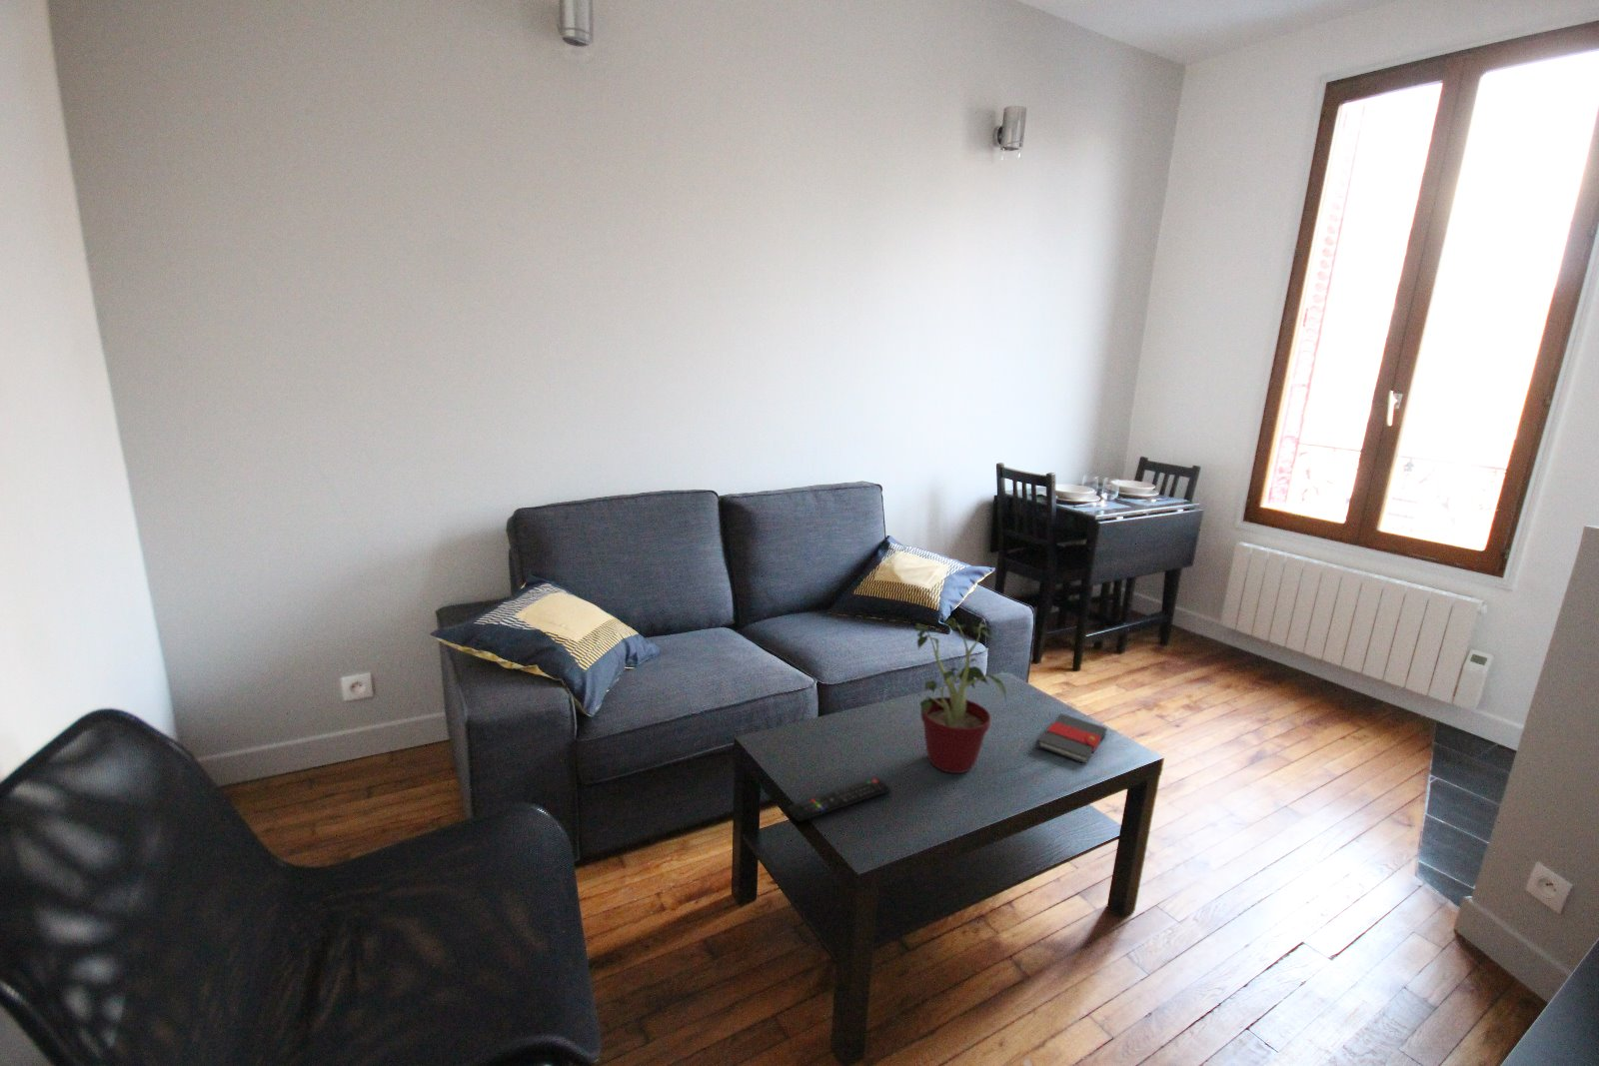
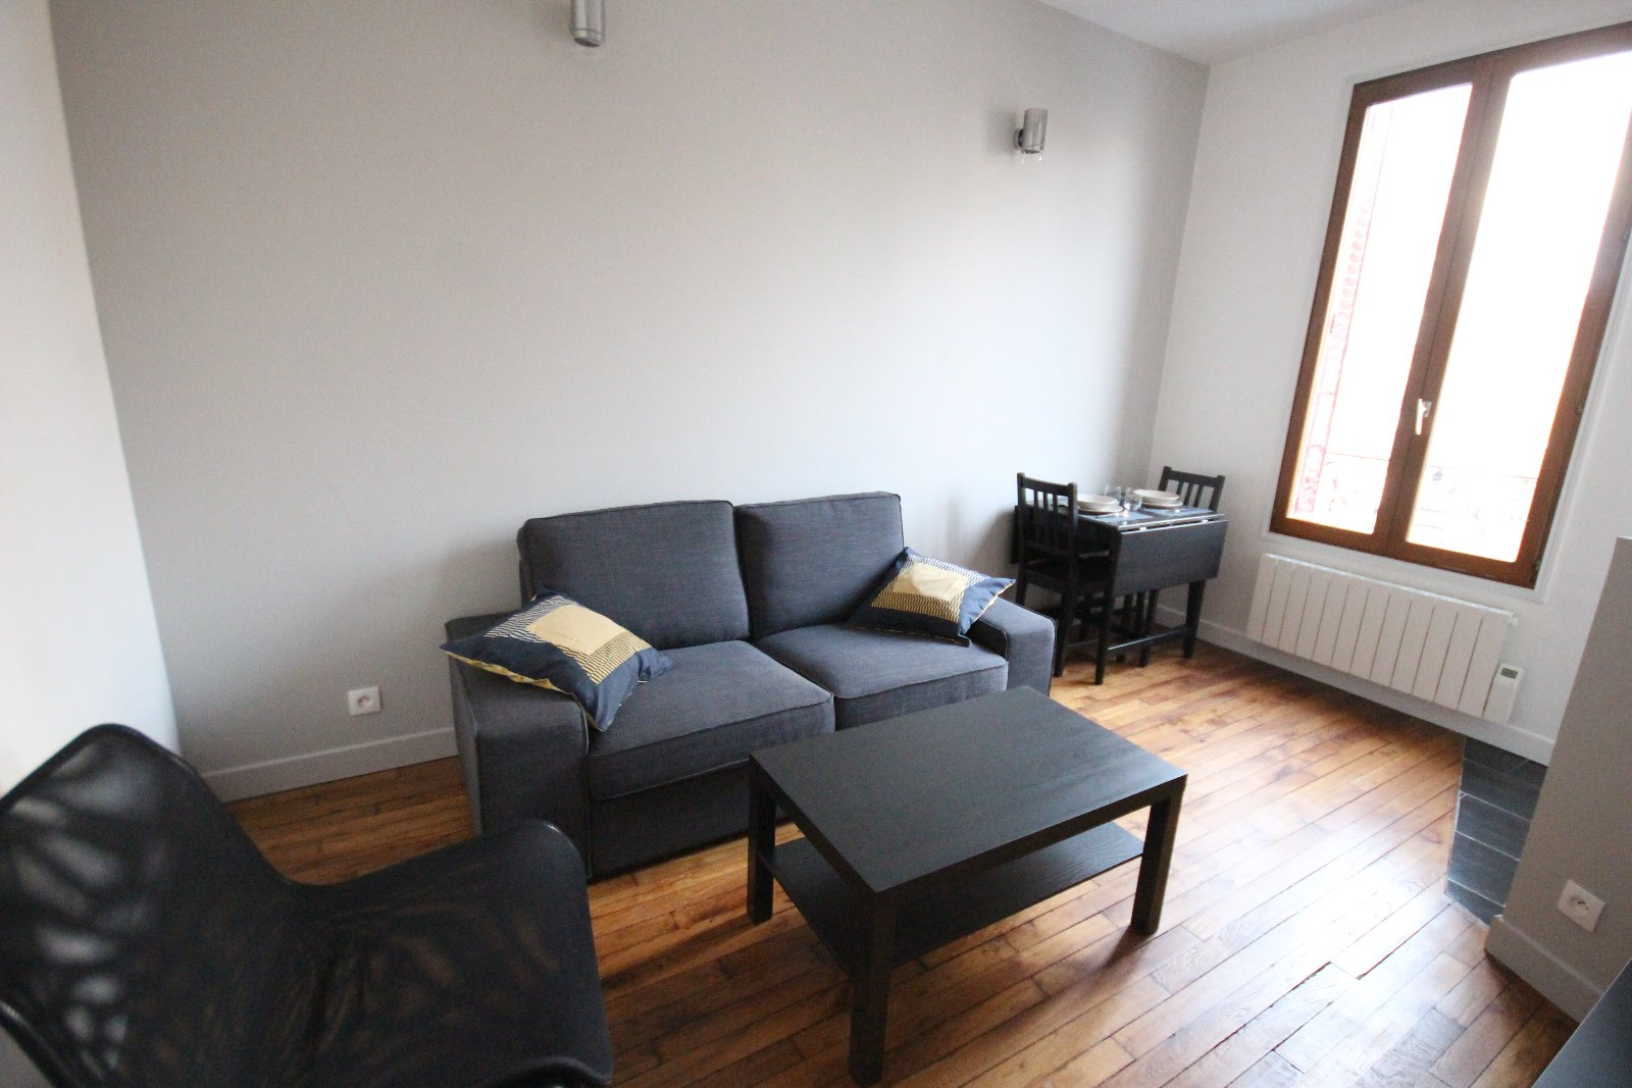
- remote control [786,776,891,822]
- book [1034,713,1109,764]
- potted plant [914,616,1010,775]
